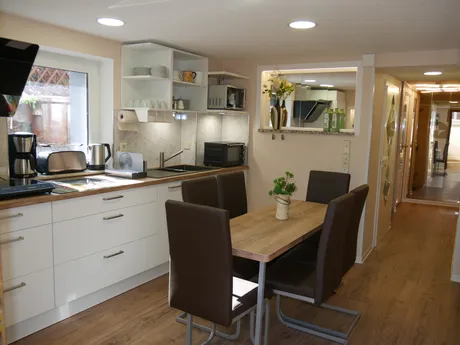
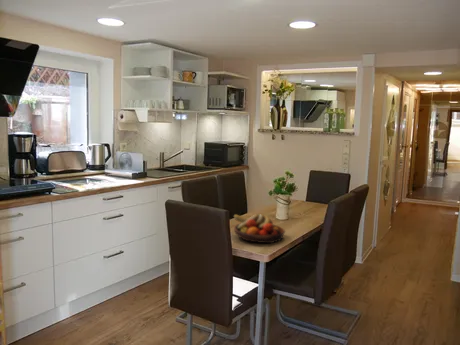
+ fruit bowl [233,213,286,244]
